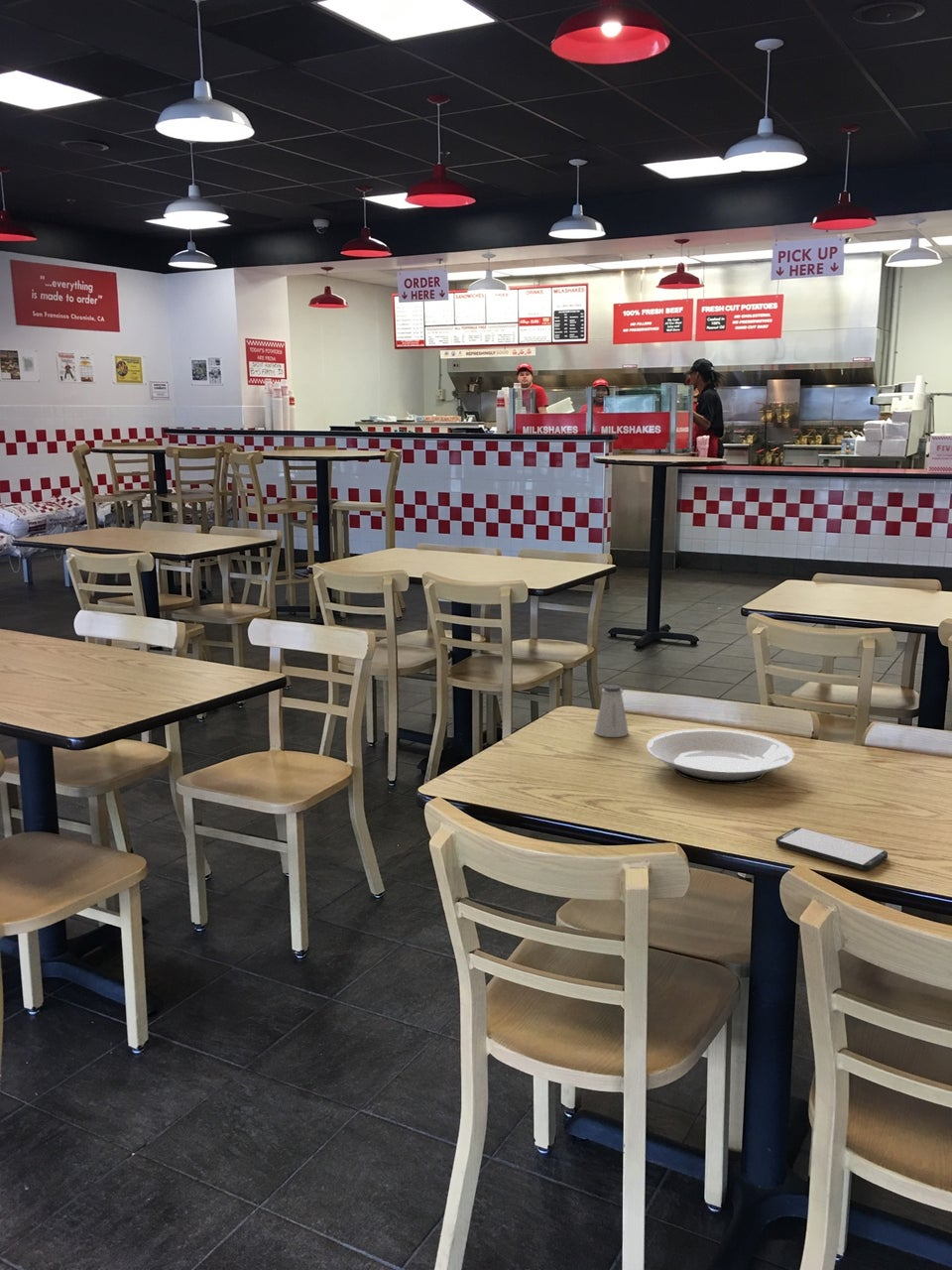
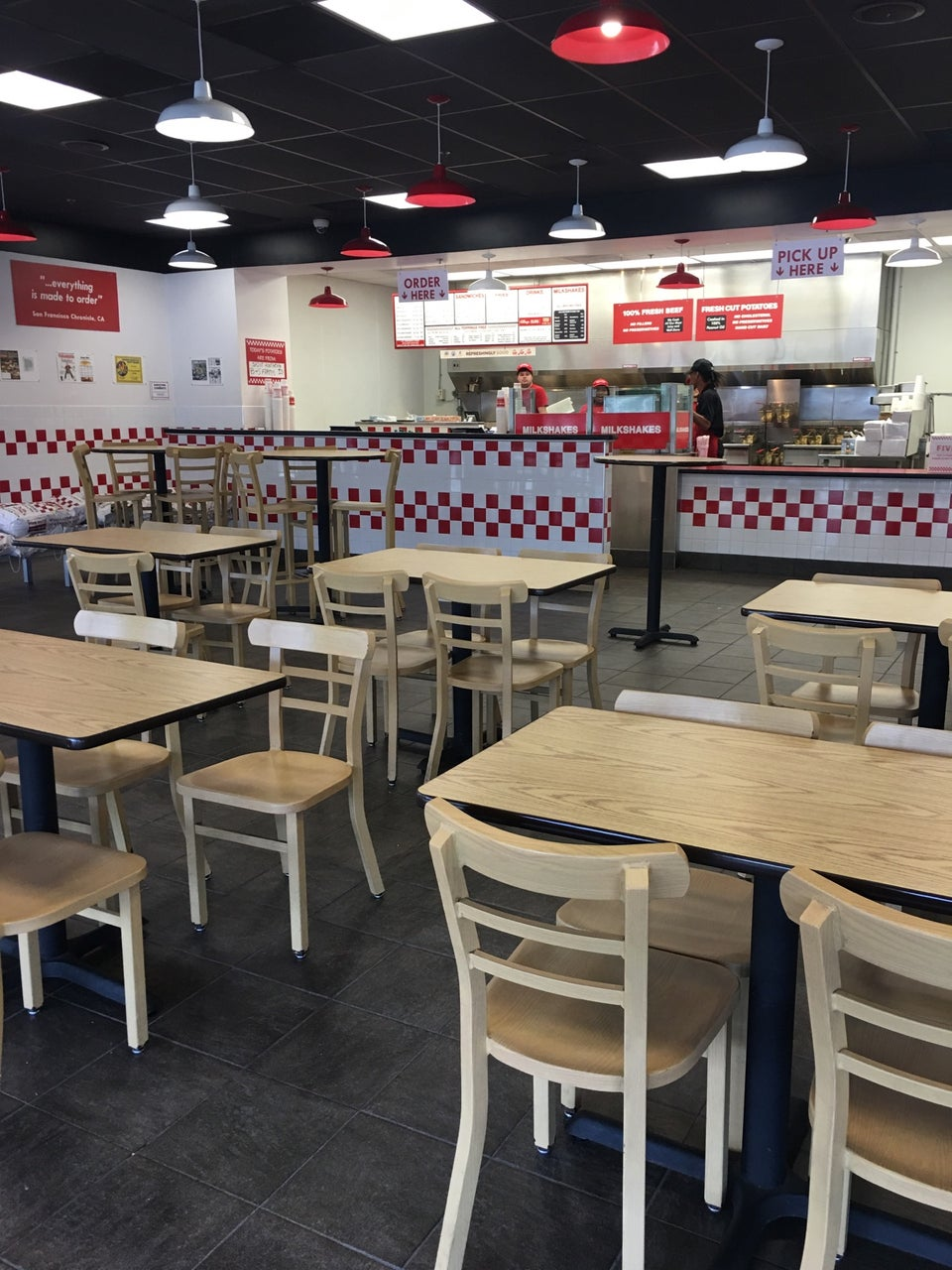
- plate [646,728,795,785]
- saltshaker [593,684,630,738]
- smartphone [774,826,889,871]
